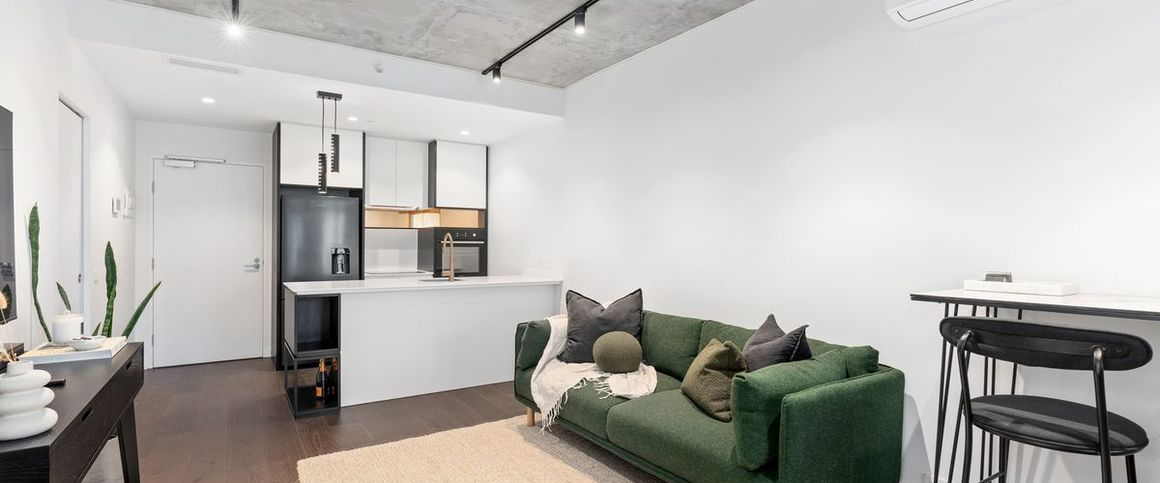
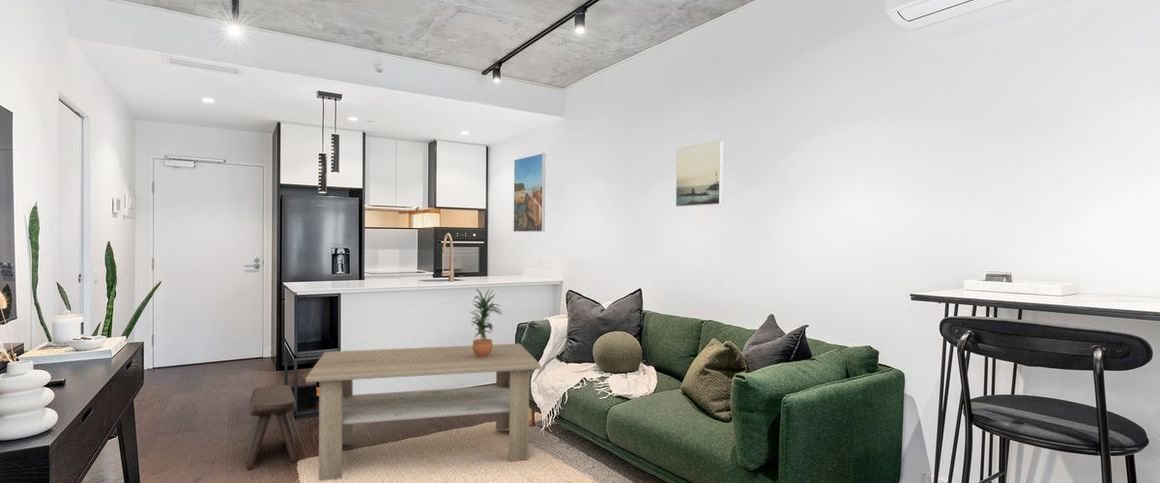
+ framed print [513,152,546,233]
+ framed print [675,139,725,208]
+ stool [246,384,298,471]
+ potted plant [470,288,503,358]
+ coffee table [305,343,542,481]
